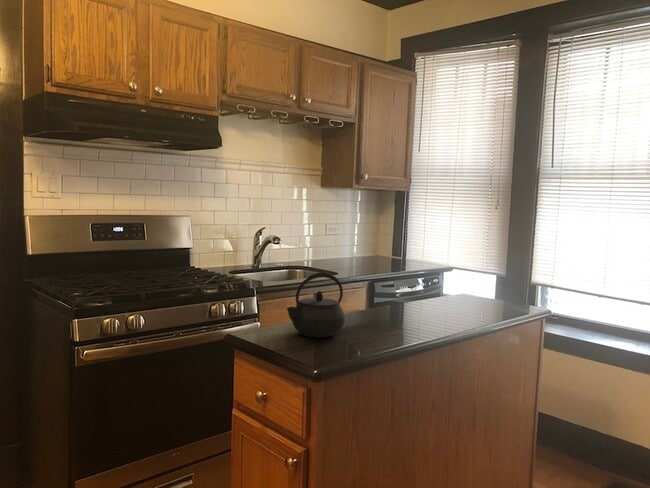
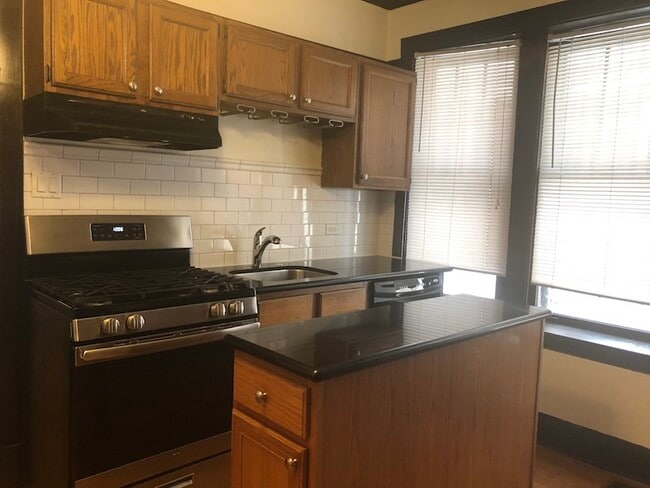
- kettle [286,272,347,339]
